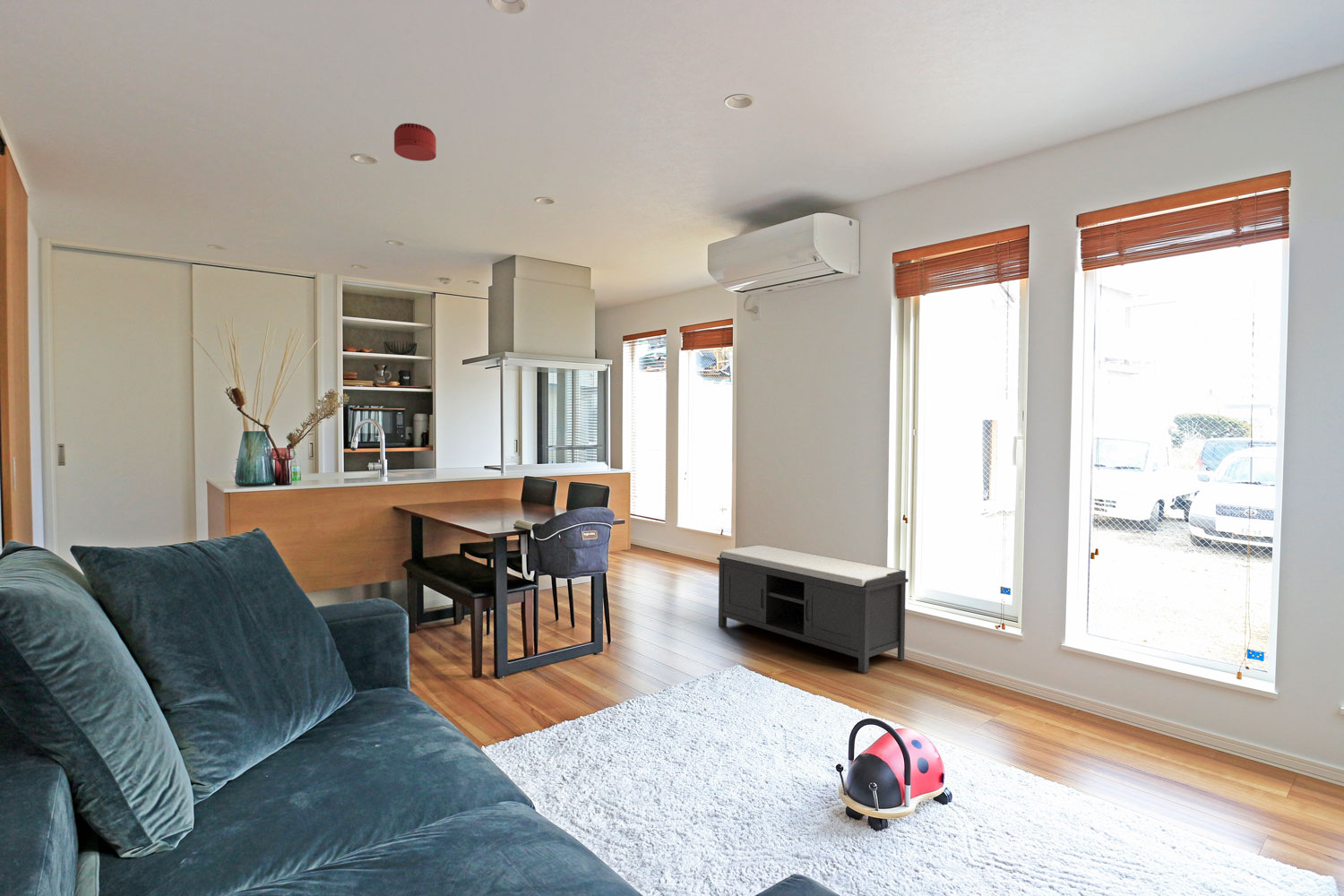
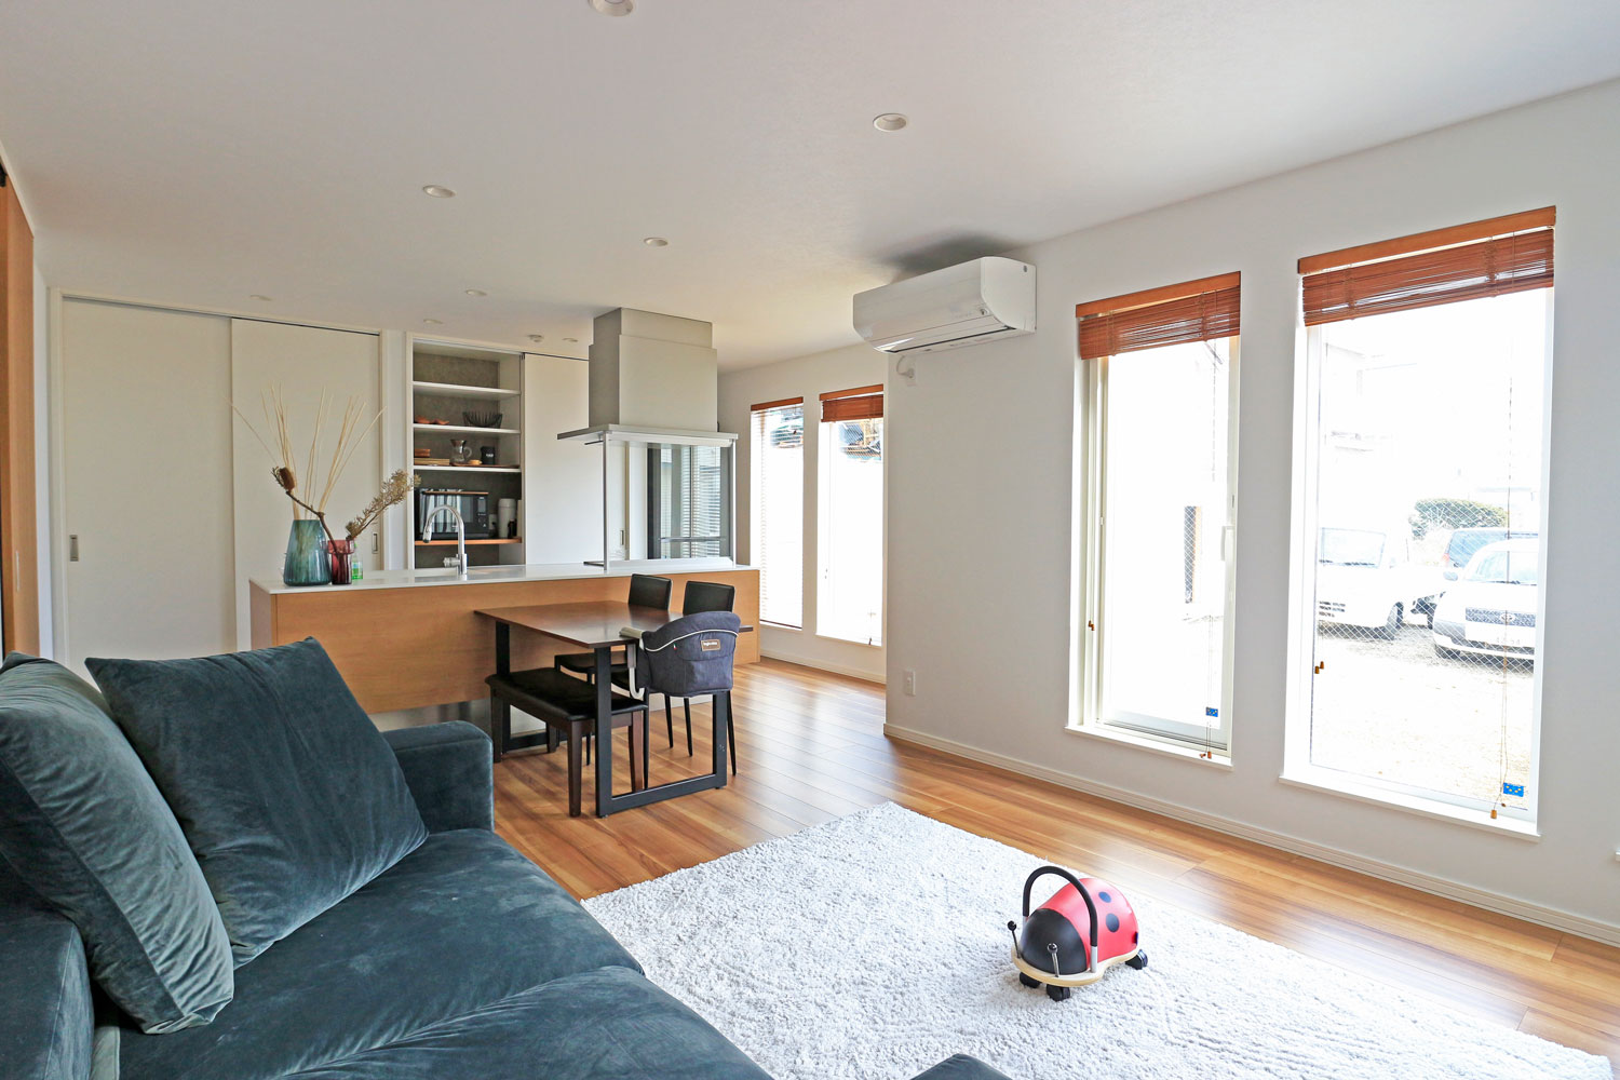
- bench [716,544,909,675]
- smoke detector [393,123,437,162]
